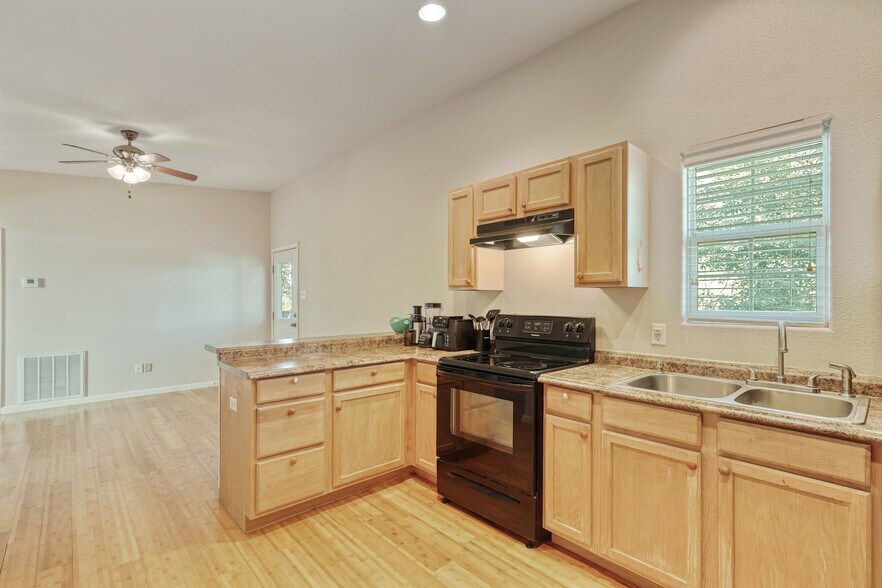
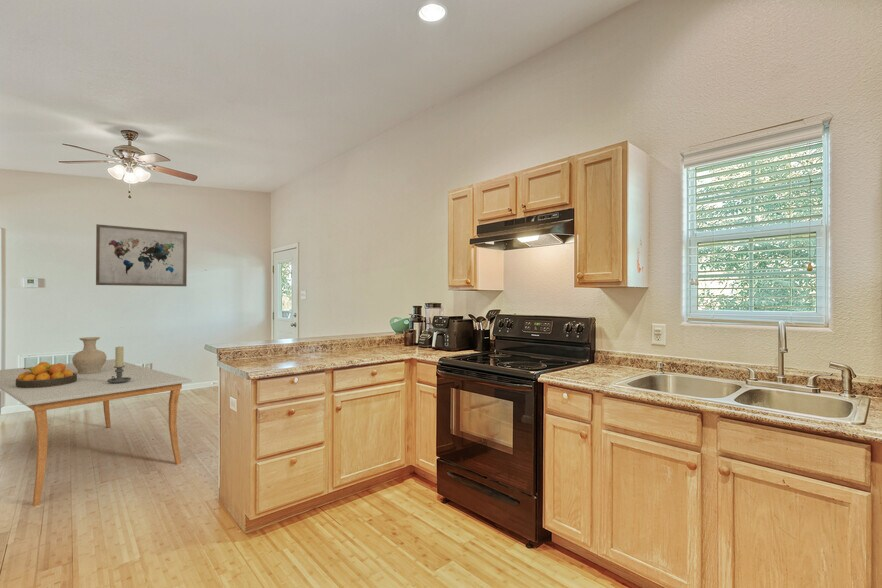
+ wall art [95,223,188,287]
+ fruit bowl [16,361,77,388]
+ dining table [0,358,193,507]
+ vase [71,336,107,374]
+ candle holder [107,345,131,384]
